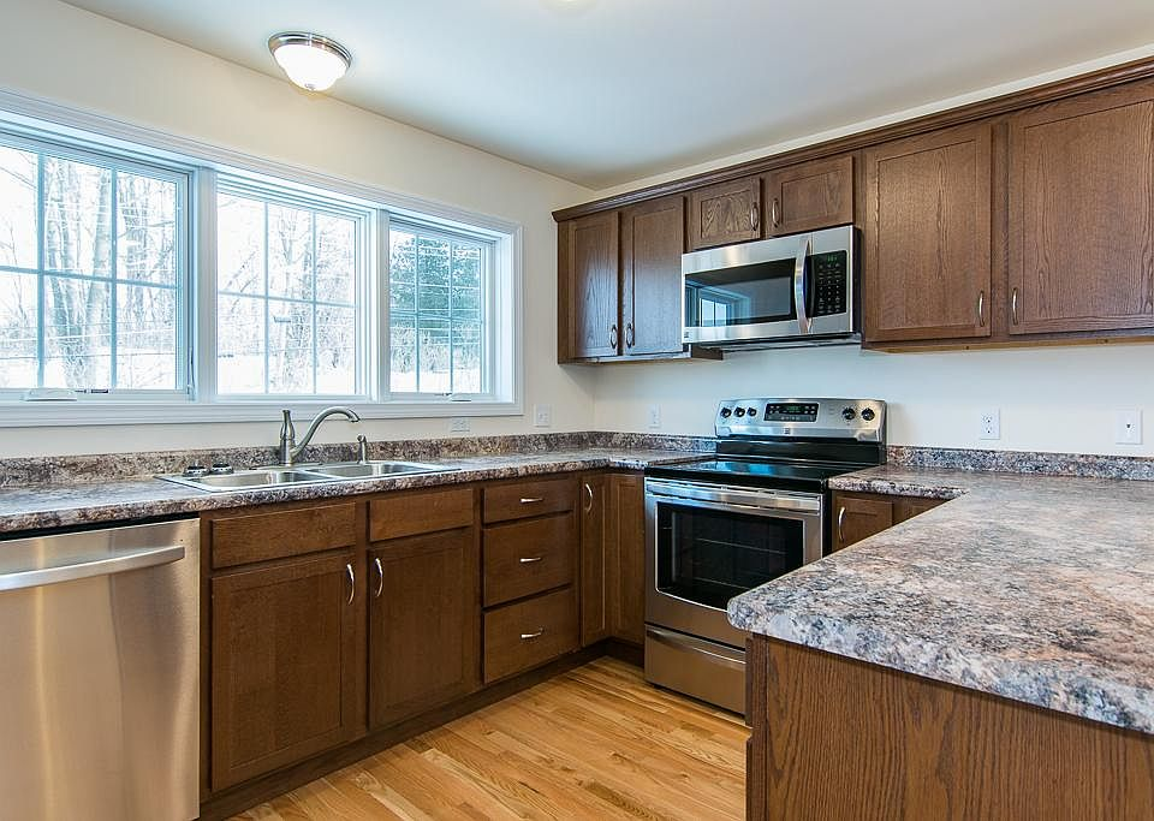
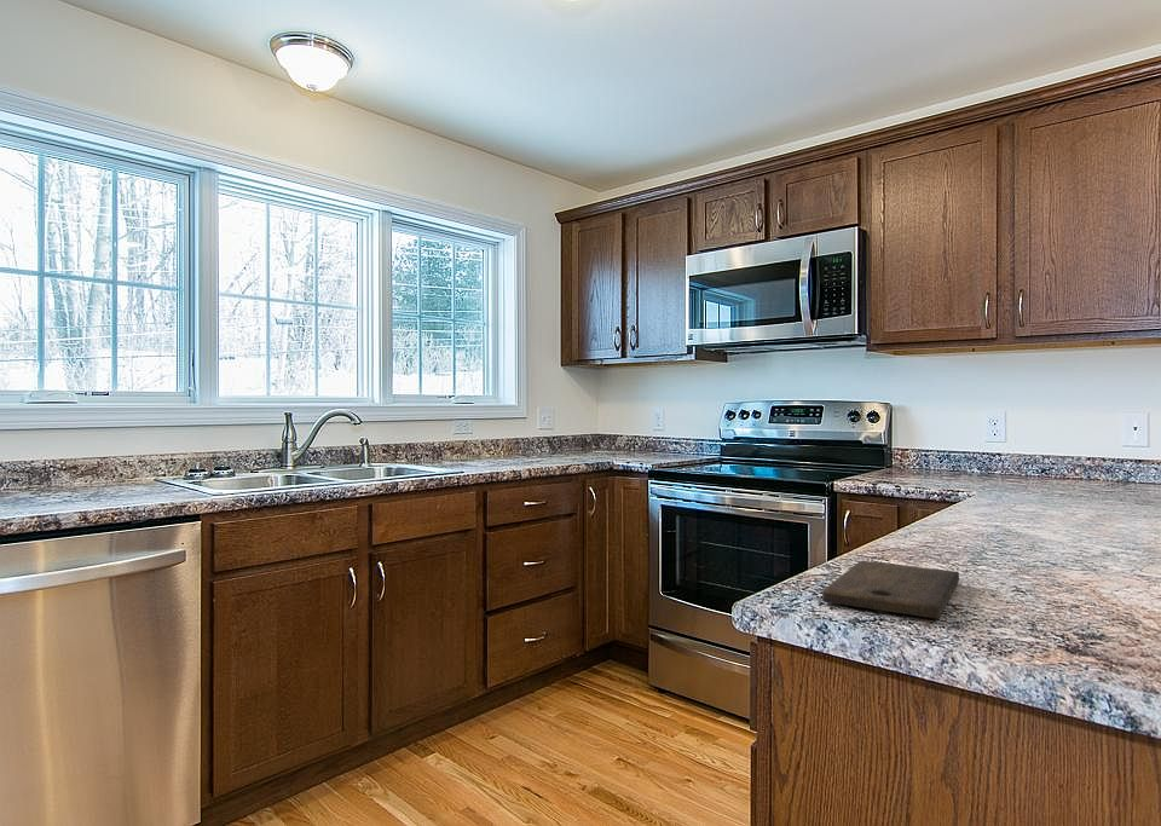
+ cutting board [821,560,960,619]
